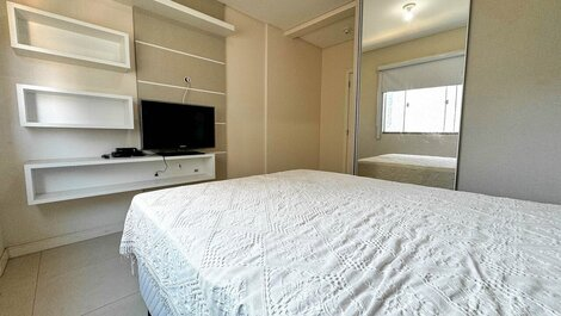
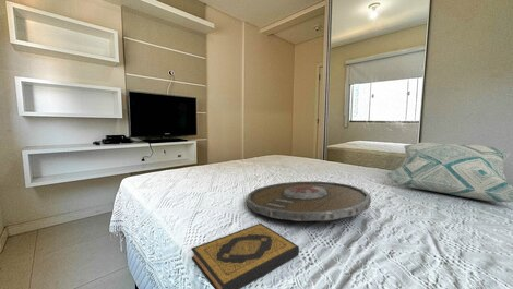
+ serving tray [246,180,372,222]
+ hardback book [190,222,300,289]
+ decorative pillow [385,142,513,203]
